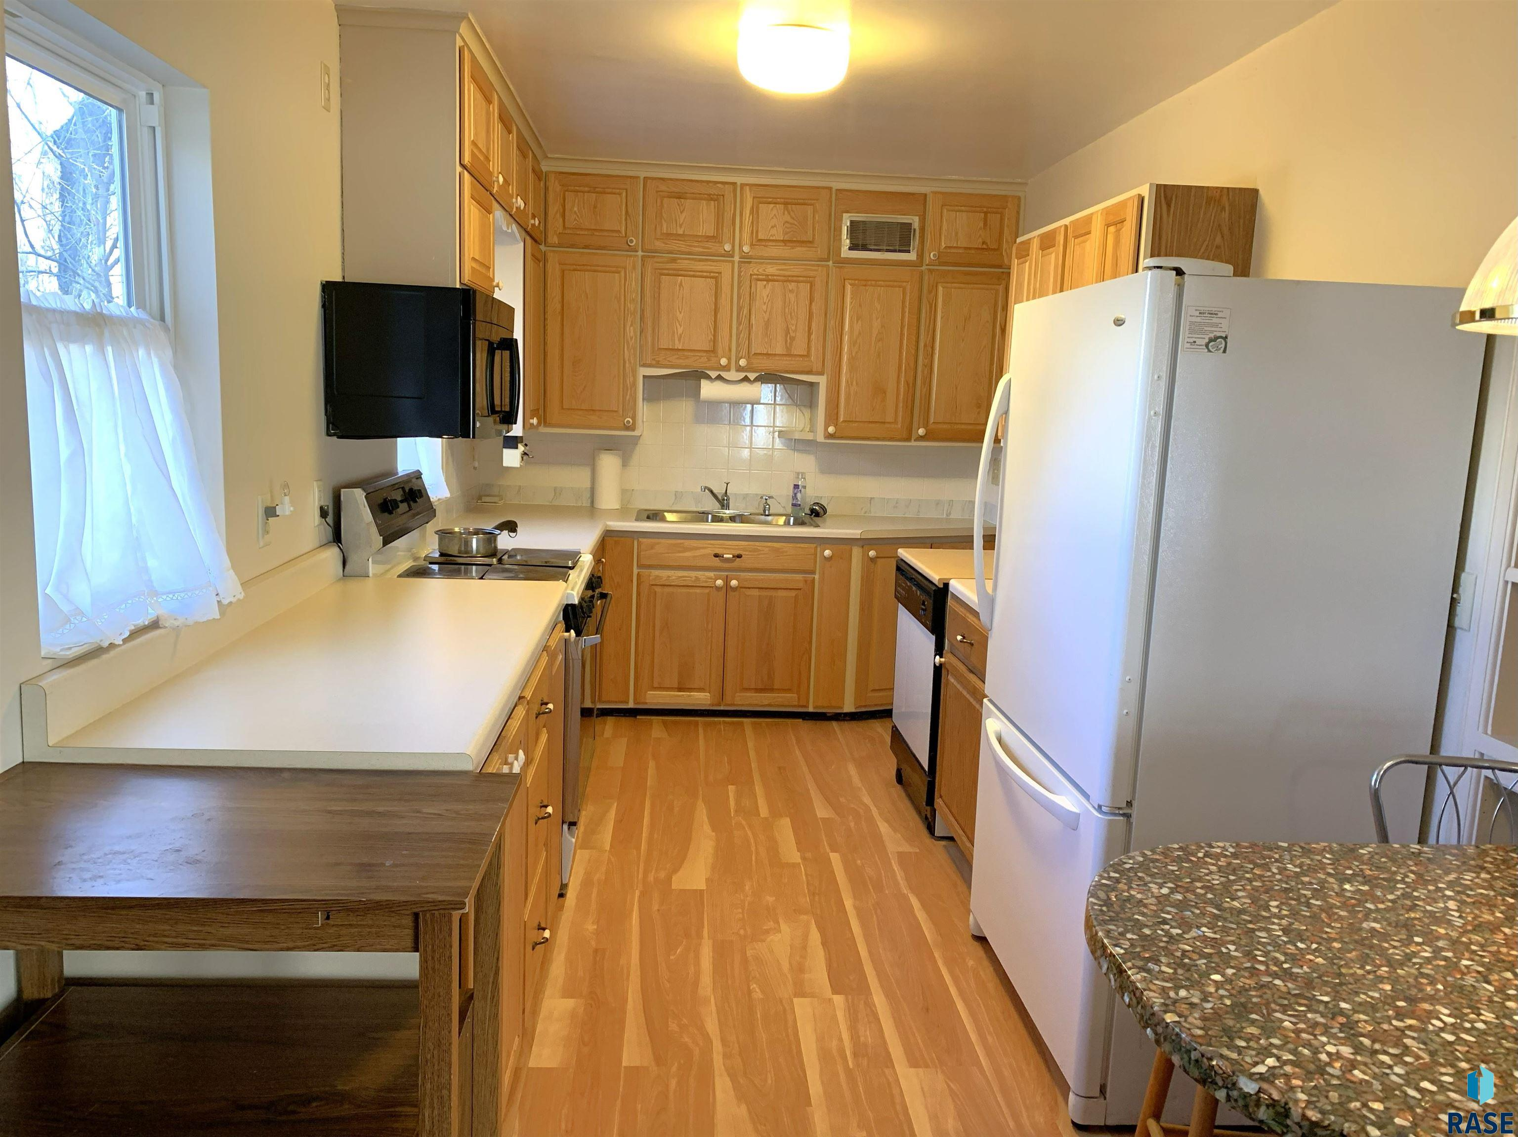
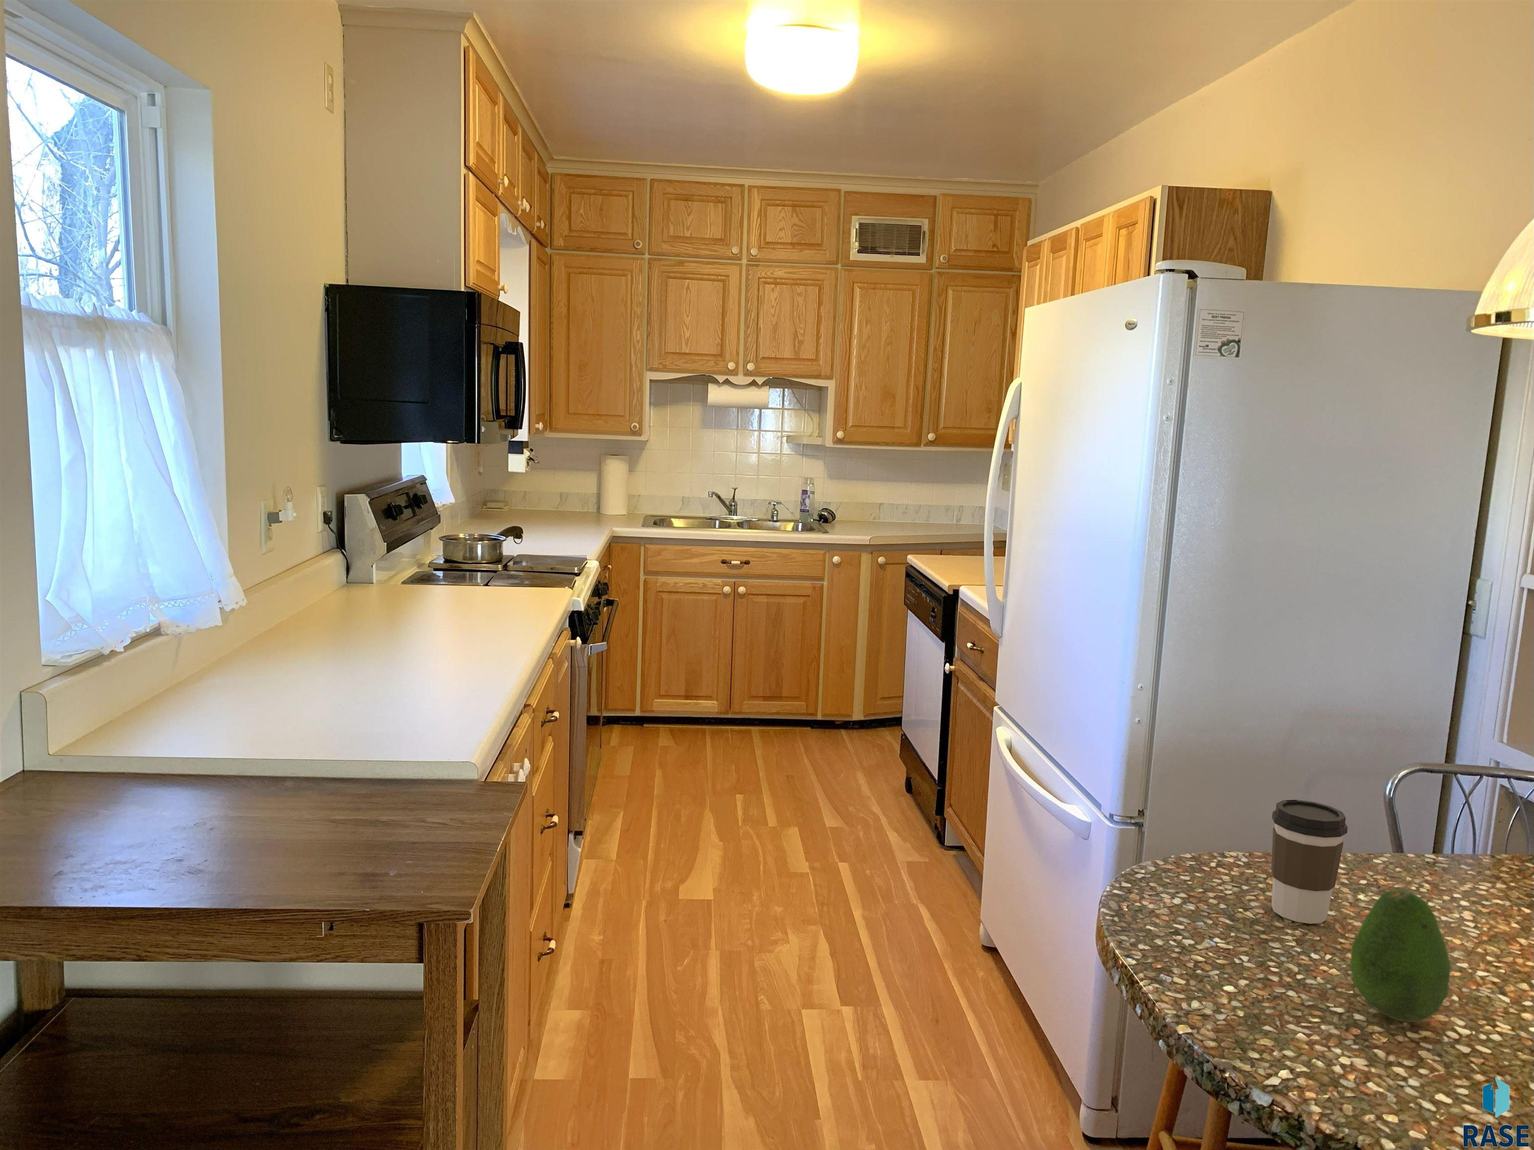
+ fruit [1349,889,1452,1023]
+ coffee cup [1271,800,1348,924]
